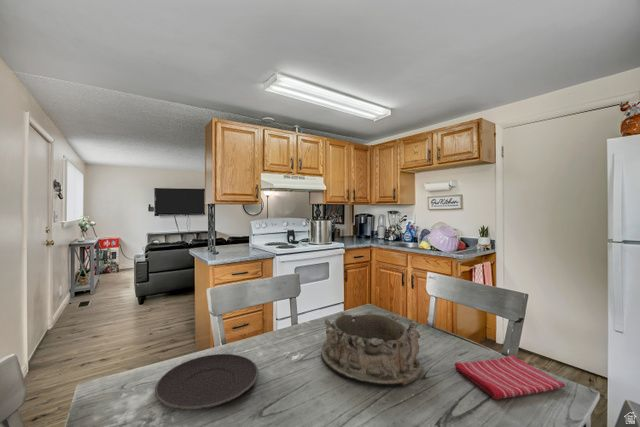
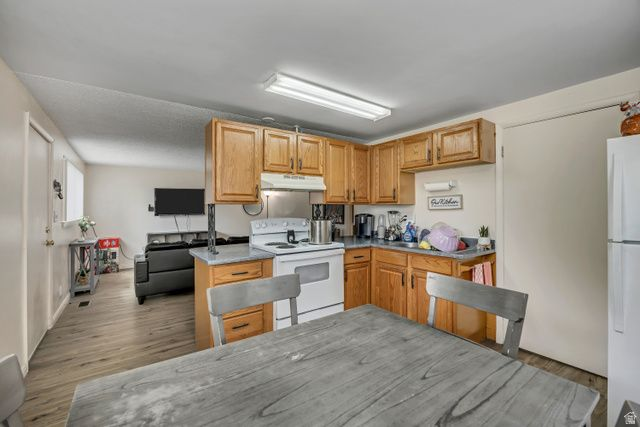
- dish towel [454,354,566,400]
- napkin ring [320,311,424,387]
- plate [154,353,259,411]
